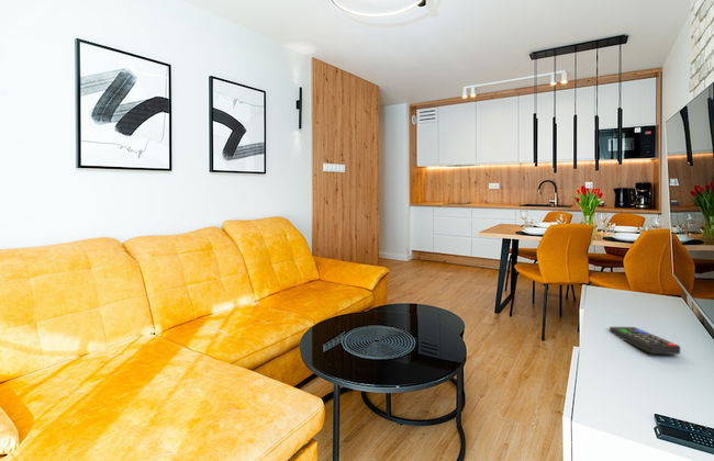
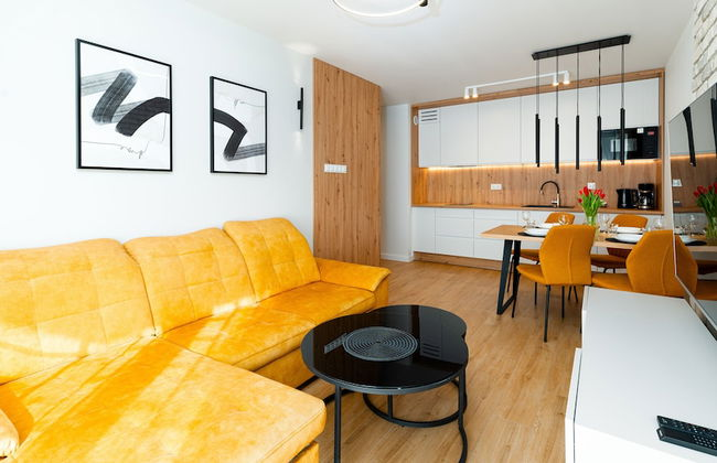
- remote control [609,326,681,356]
